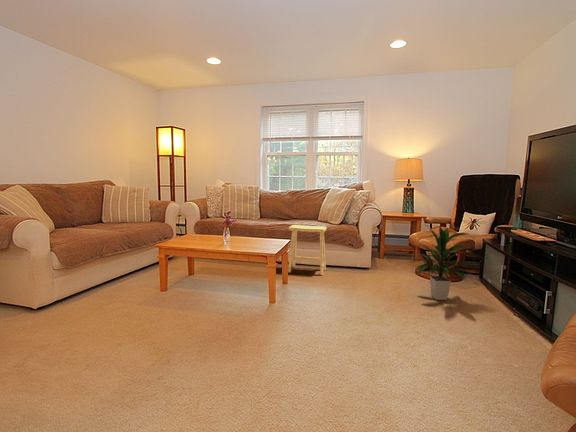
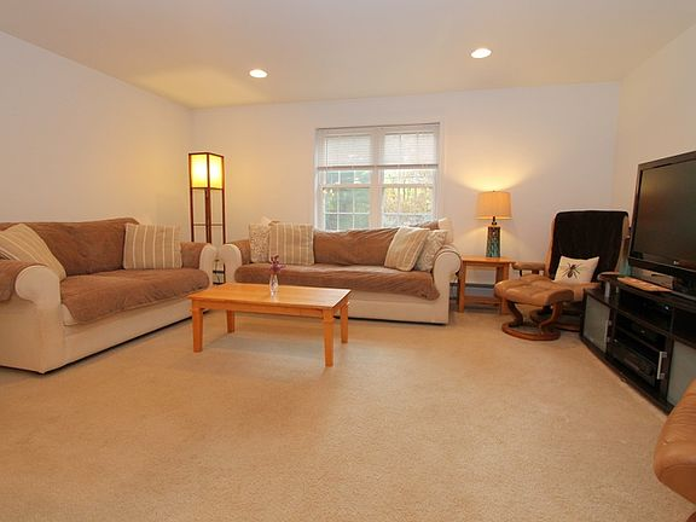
- footstool [287,224,328,276]
- indoor plant [415,225,479,301]
